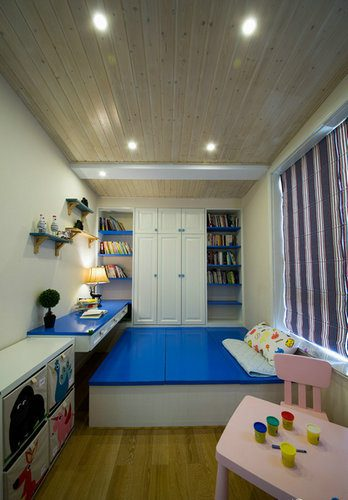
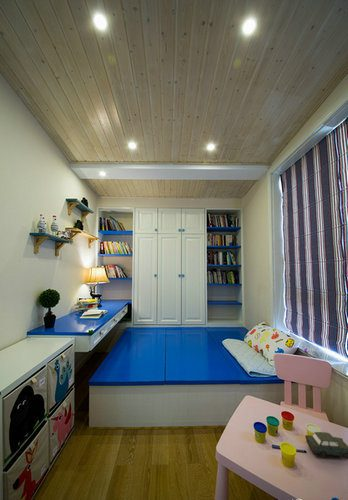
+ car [304,431,348,460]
